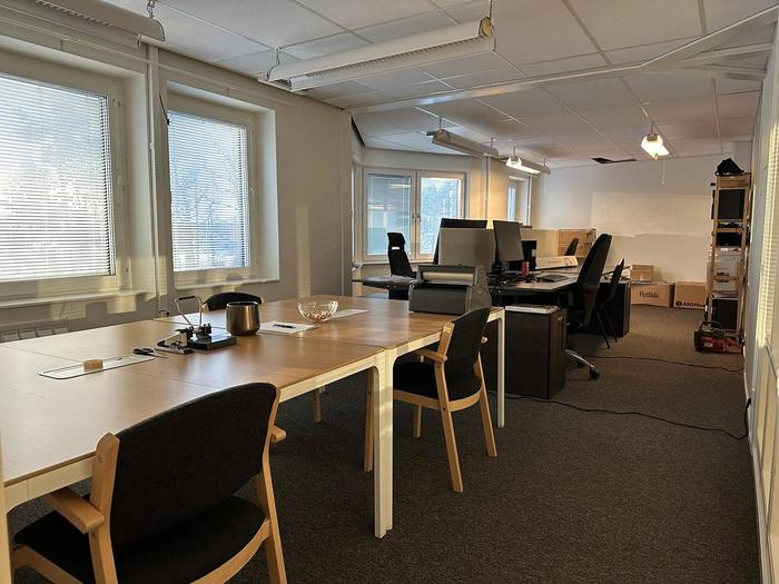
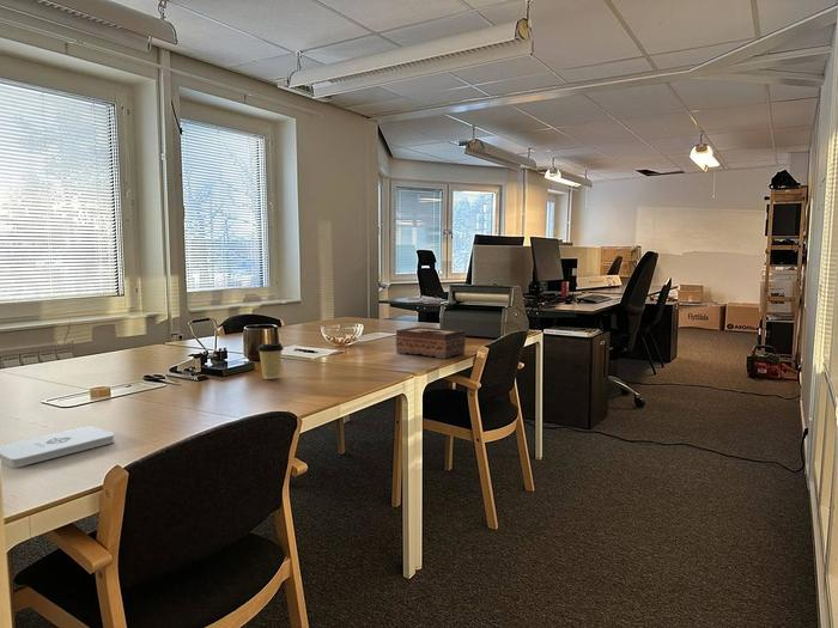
+ coffee cup [256,342,285,380]
+ tissue box [395,325,467,360]
+ notepad [0,425,116,469]
